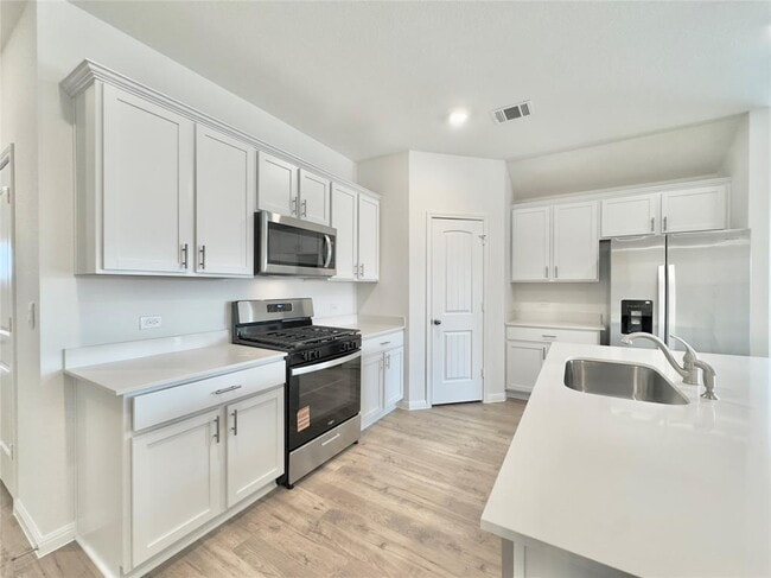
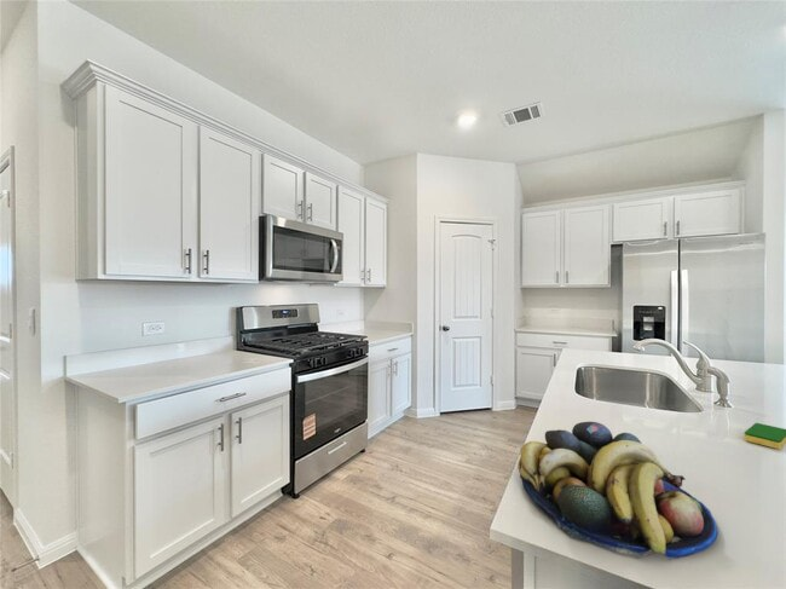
+ dish sponge [744,422,786,450]
+ fruit bowl [516,421,719,561]
